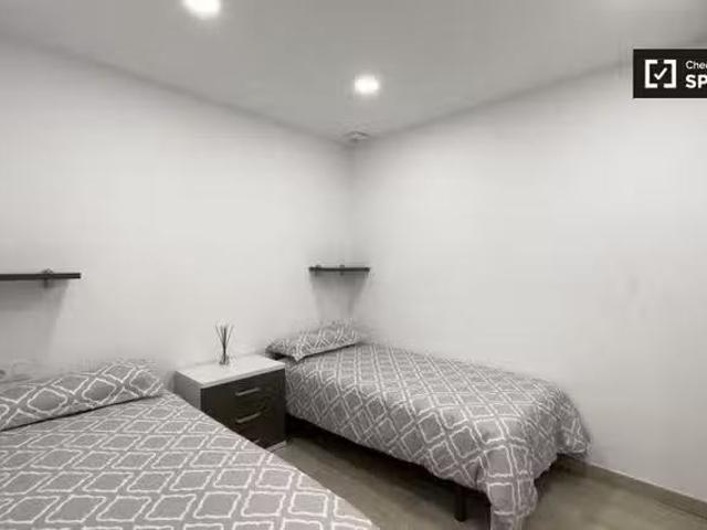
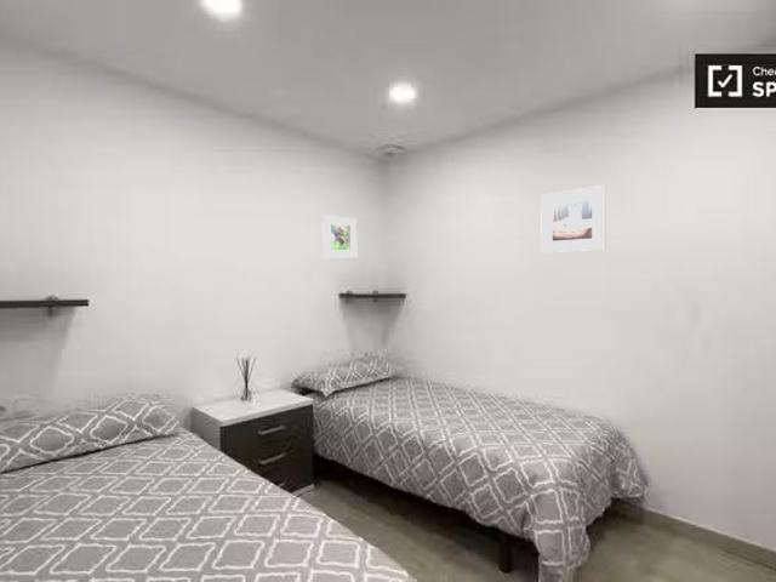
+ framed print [540,184,606,253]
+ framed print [321,215,358,259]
